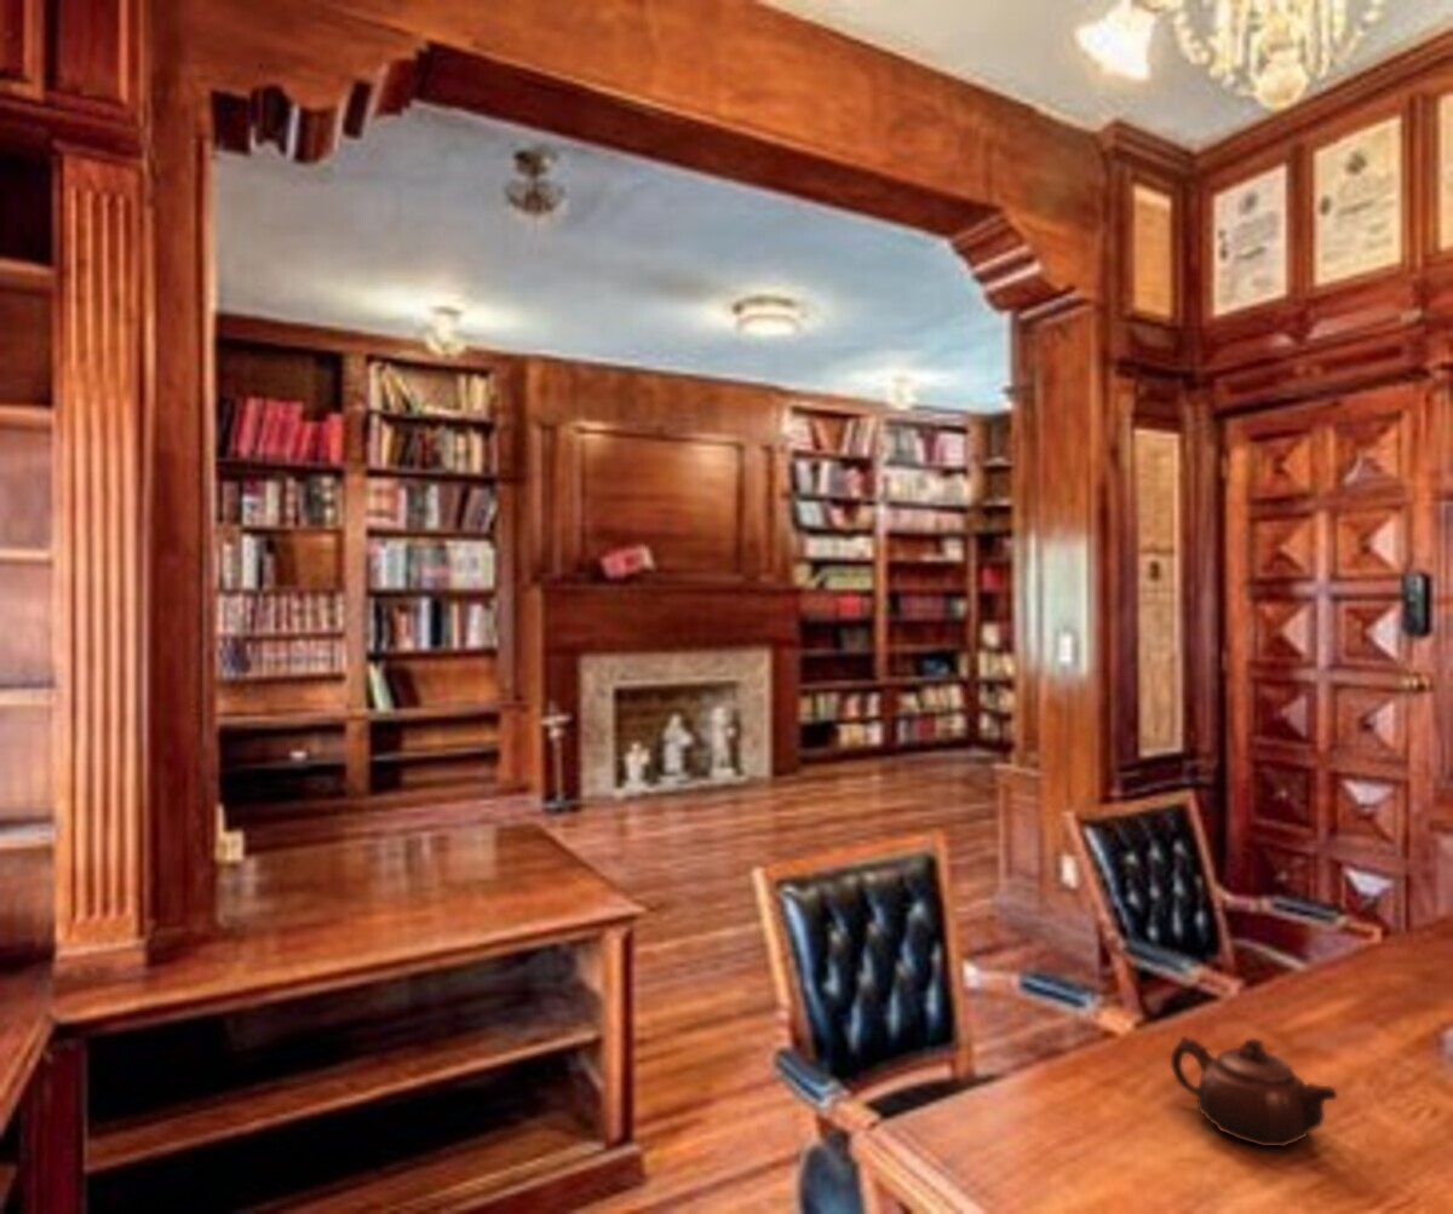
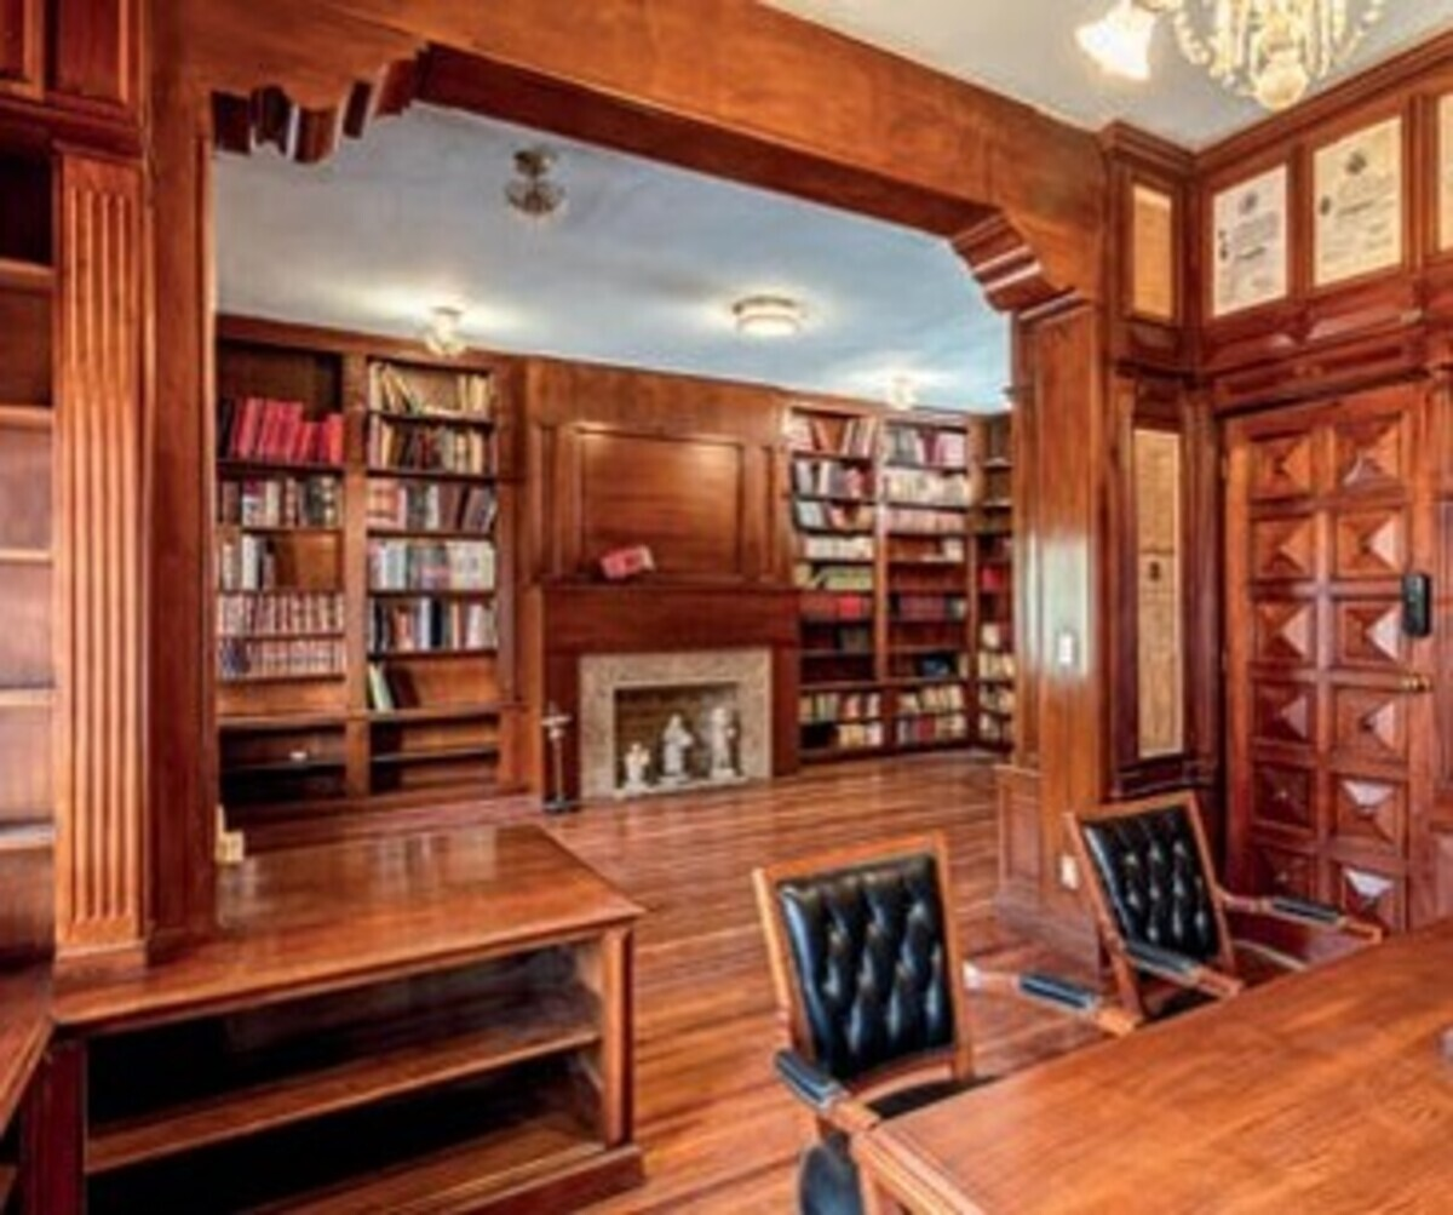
- teapot [1170,1035,1339,1149]
